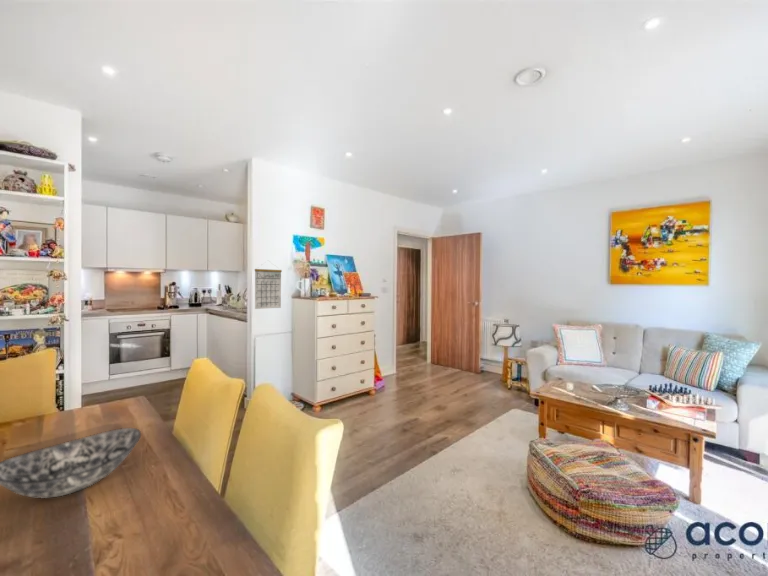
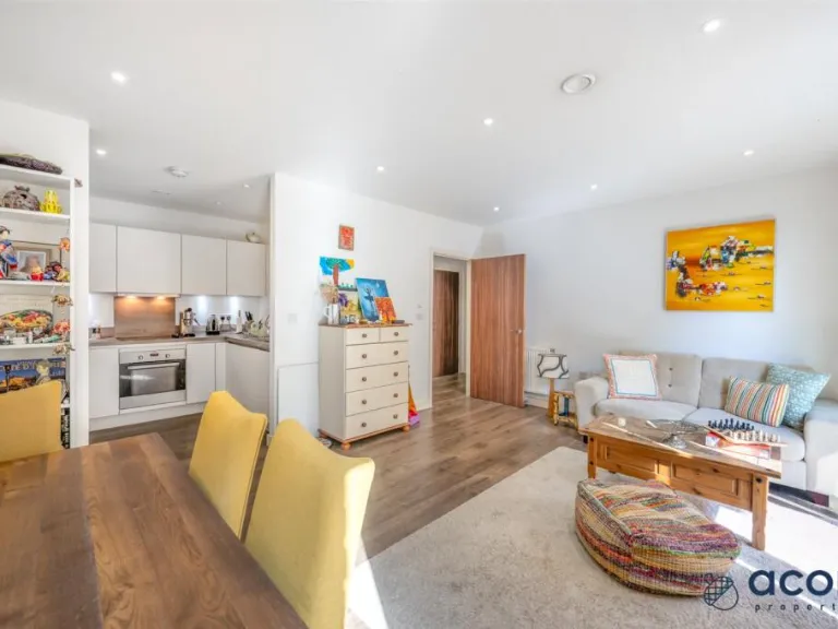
- calendar [254,260,283,310]
- bowl [0,427,142,499]
